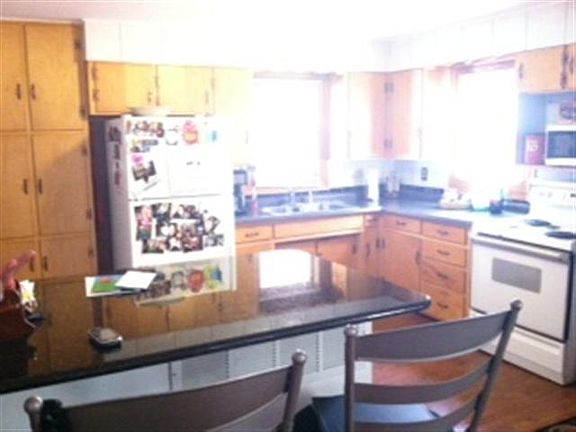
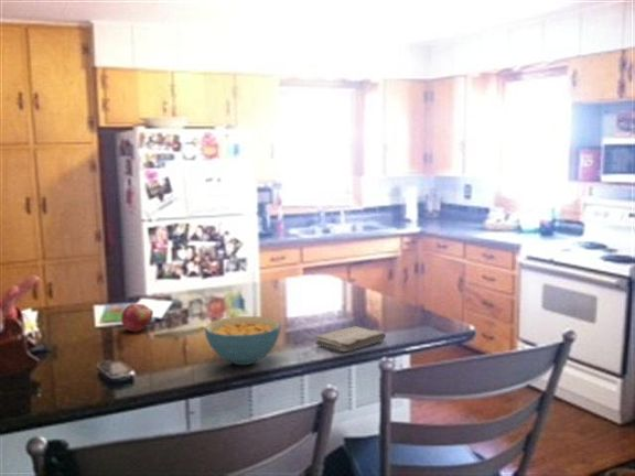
+ cereal bowl [203,315,282,366]
+ fruit [120,302,154,333]
+ washcloth [314,326,387,353]
